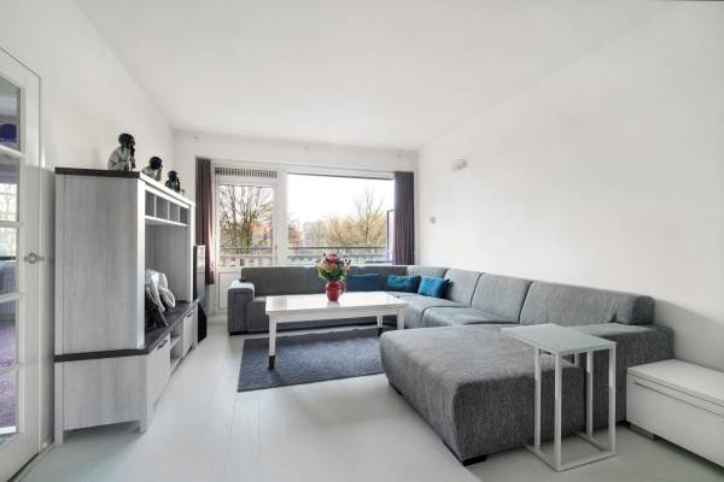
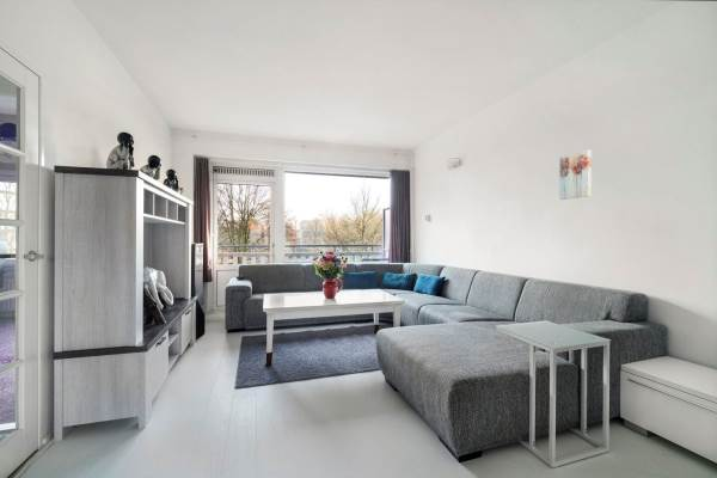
+ wall art [558,148,593,201]
